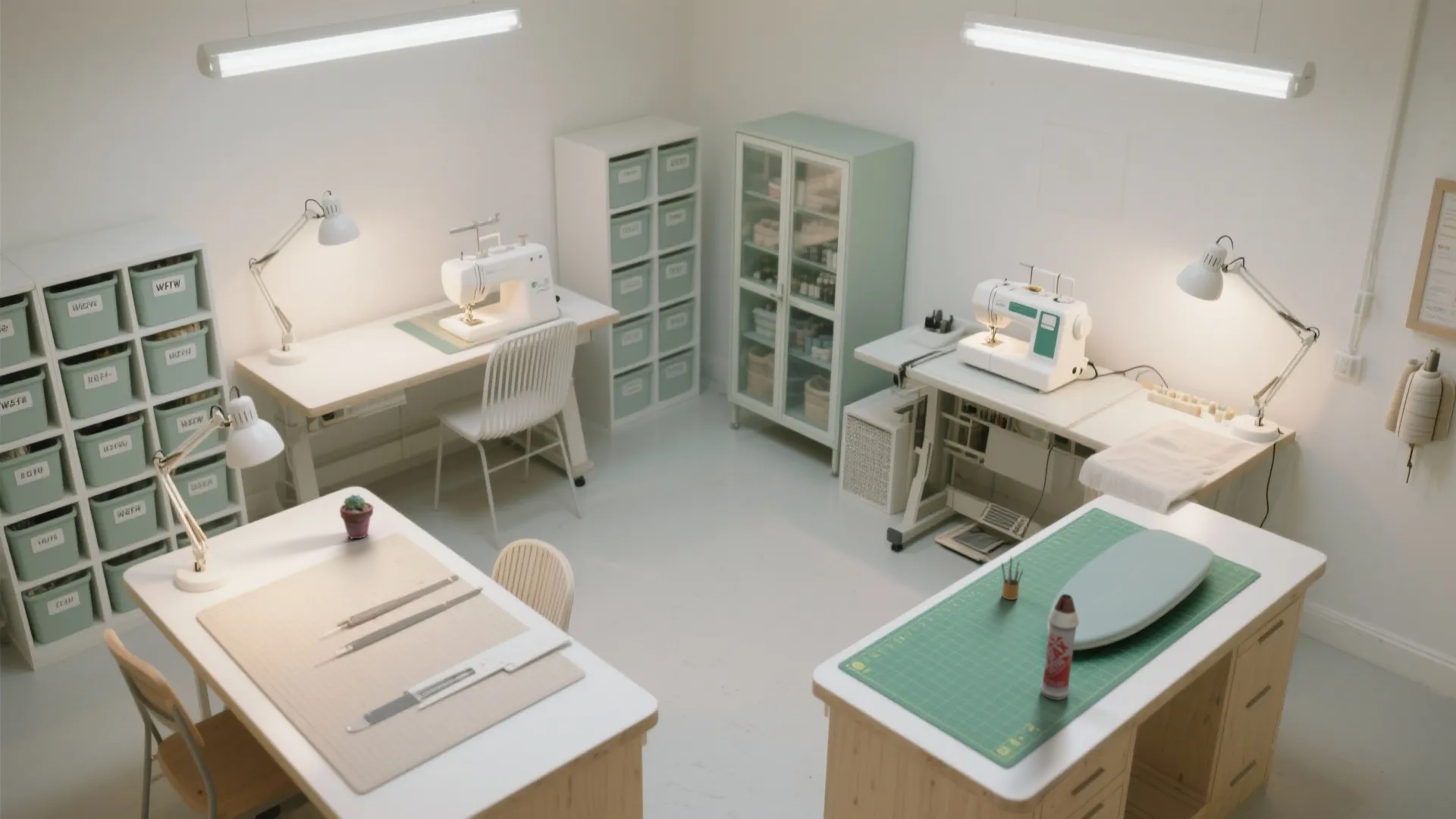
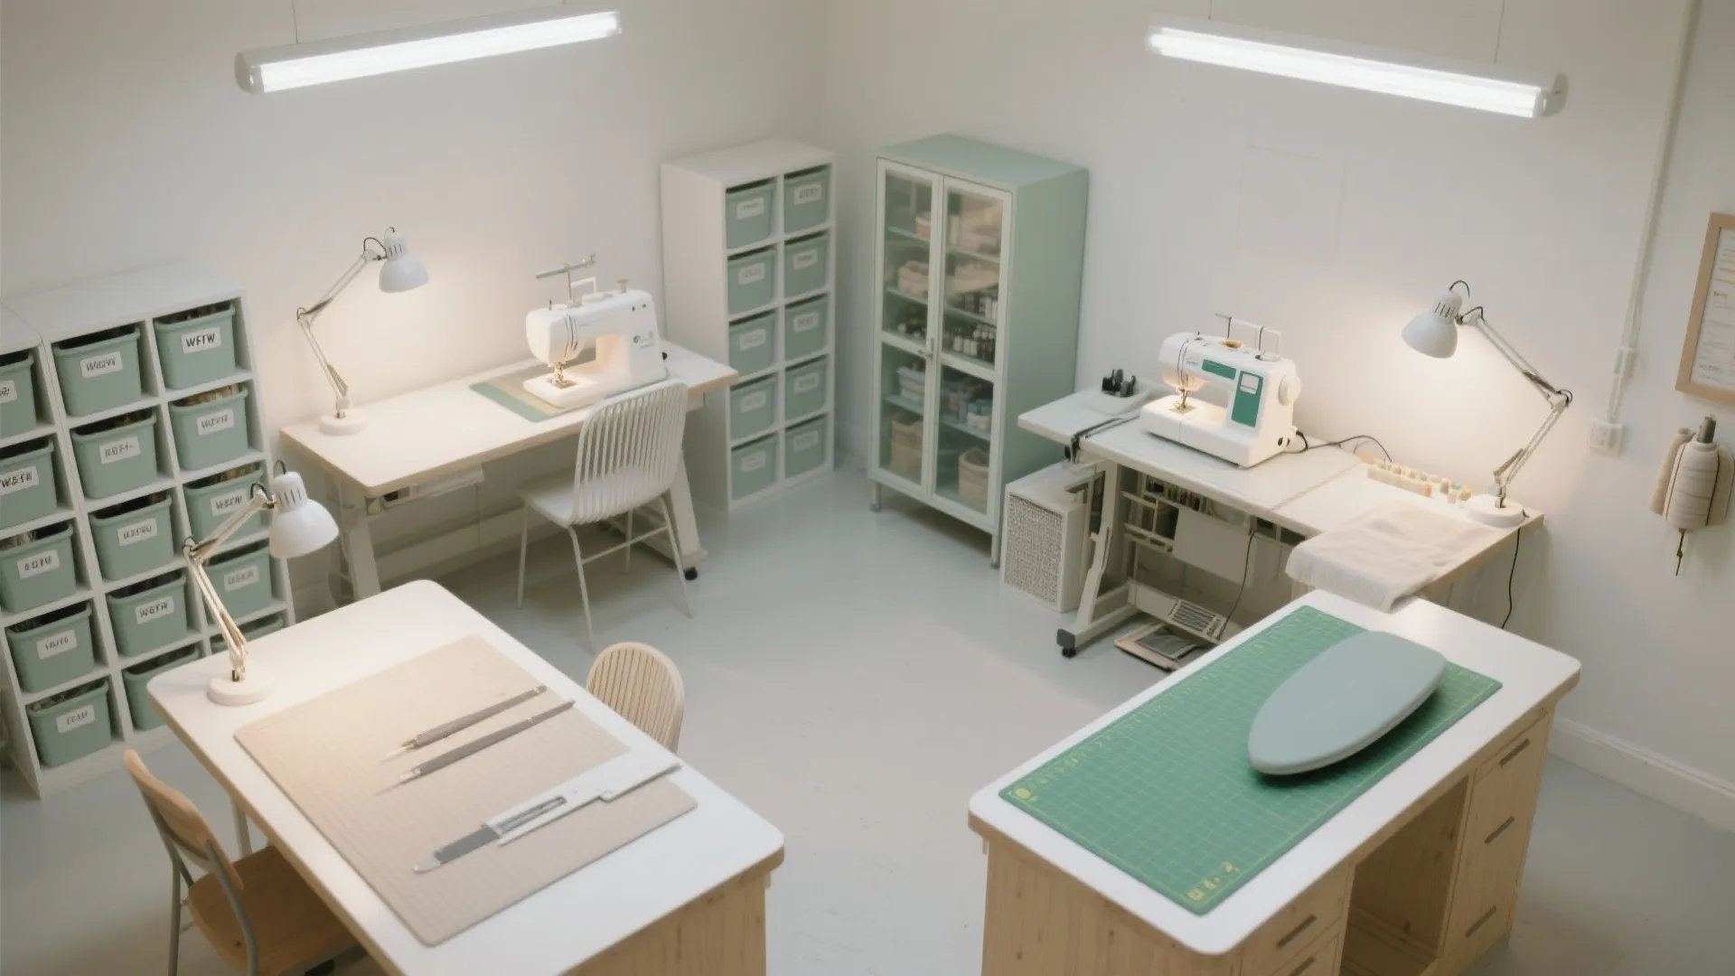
- pencil box [1001,555,1024,601]
- potted succulent [339,494,374,540]
- spray bottle [1039,593,1080,701]
